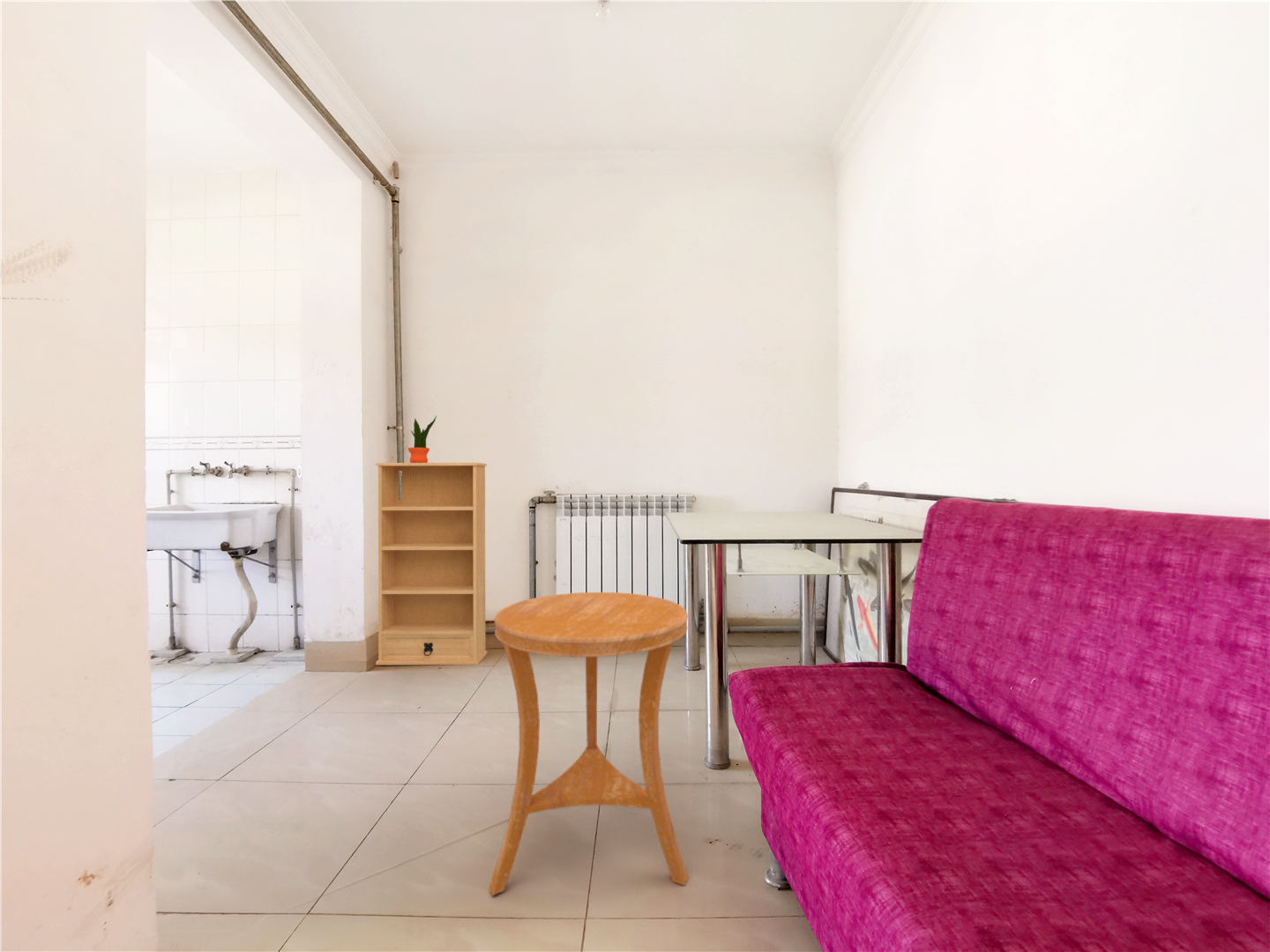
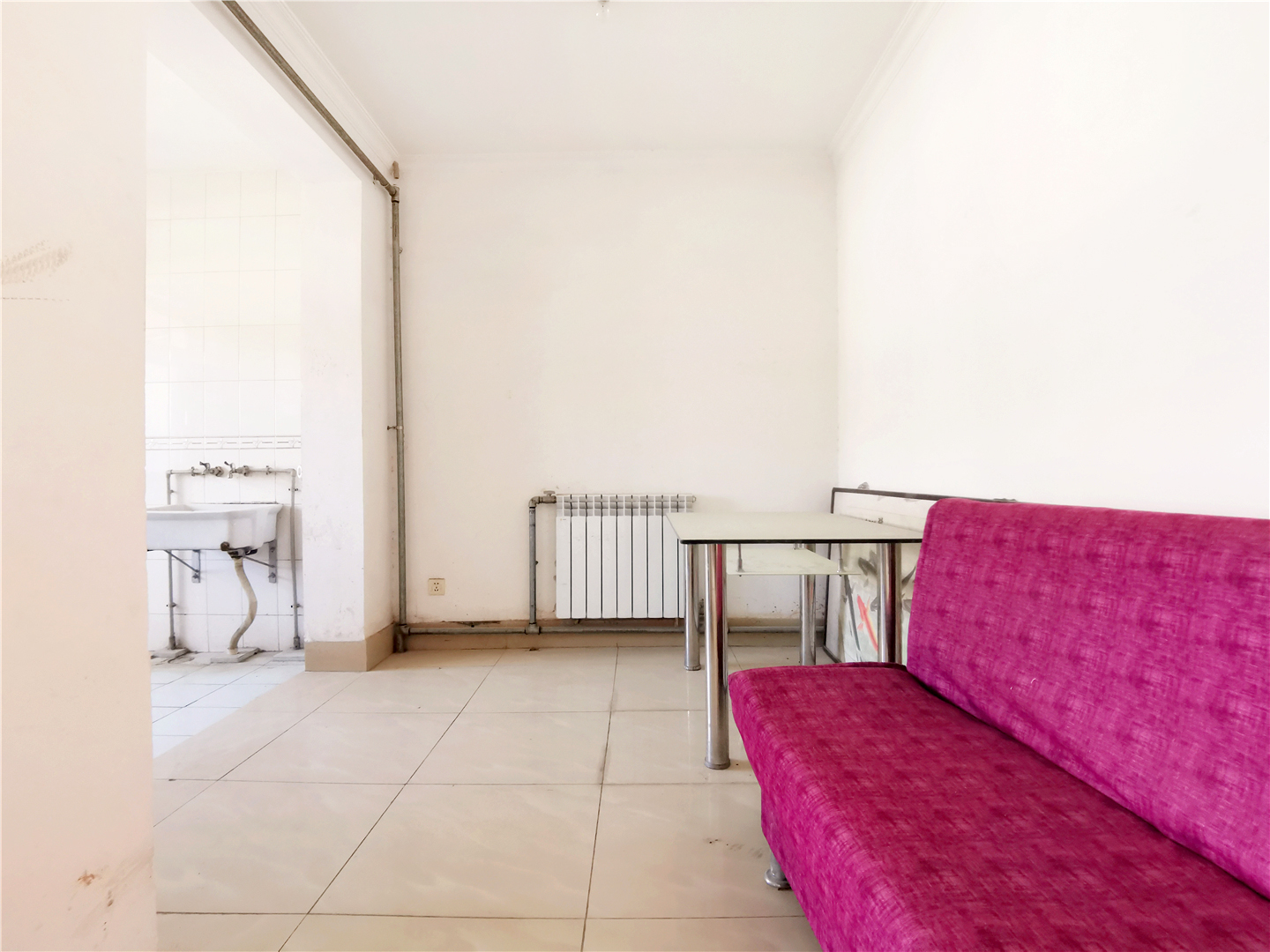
- potted plant [407,415,437,463]
- side table [488,591,689,896]
- shelf [375,462,488,666]
